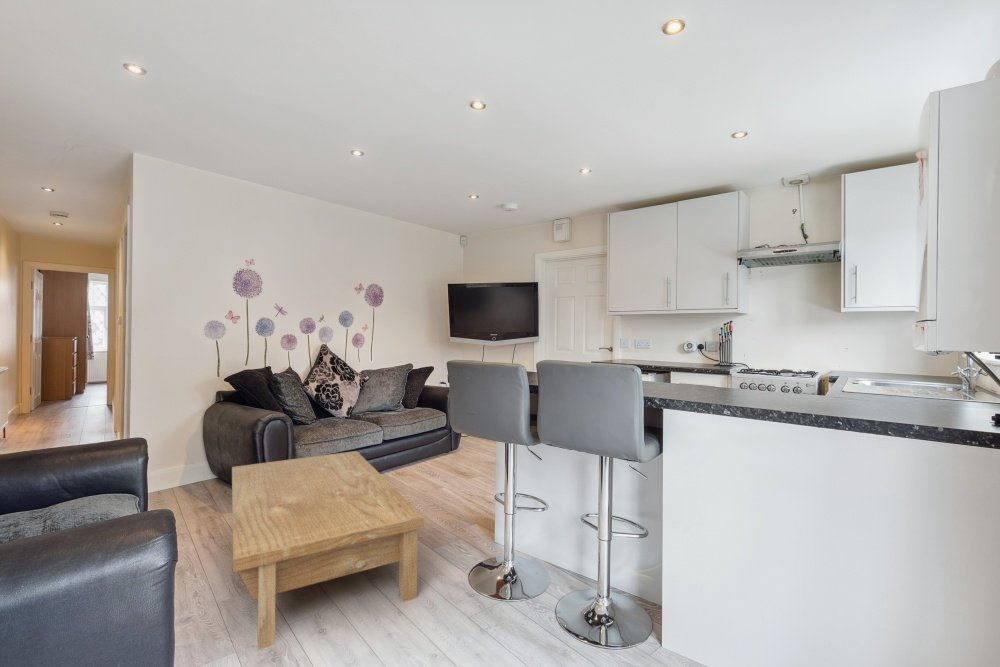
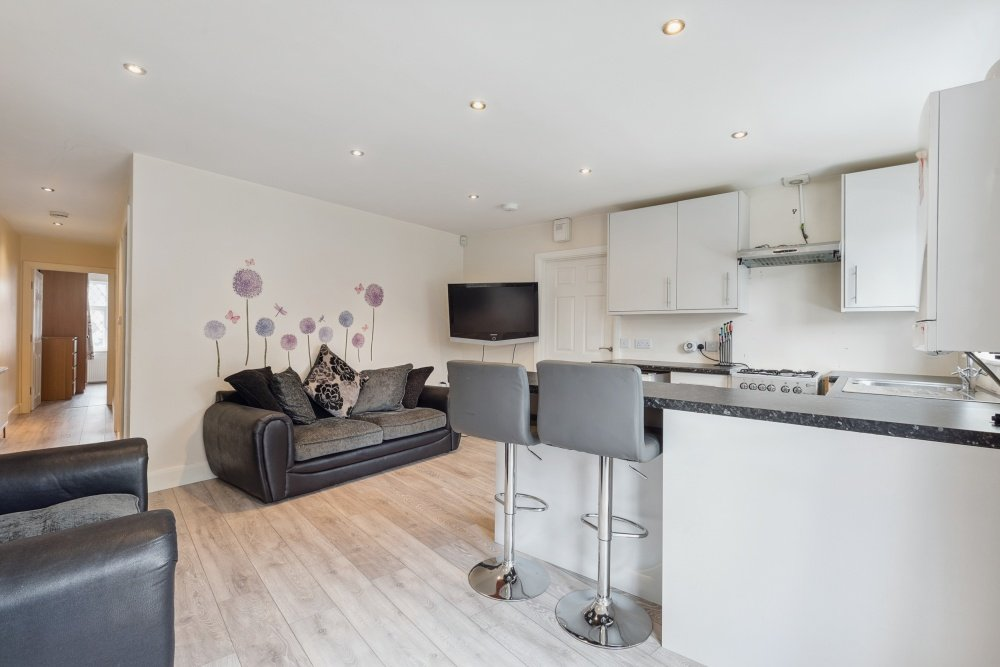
- coffee table [231,450,425,651]
